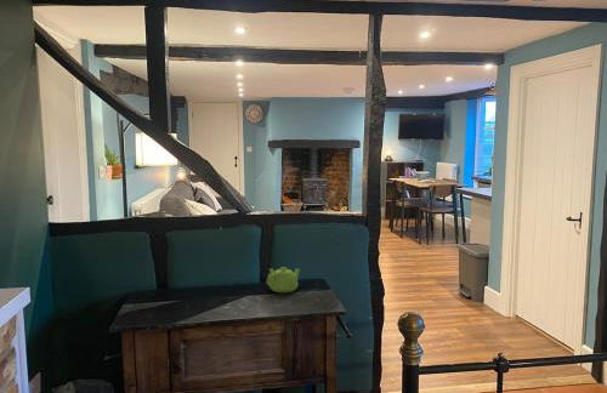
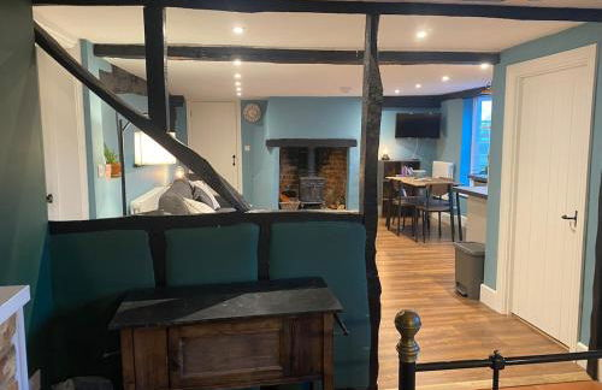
- teapot [265,266,301,294]
